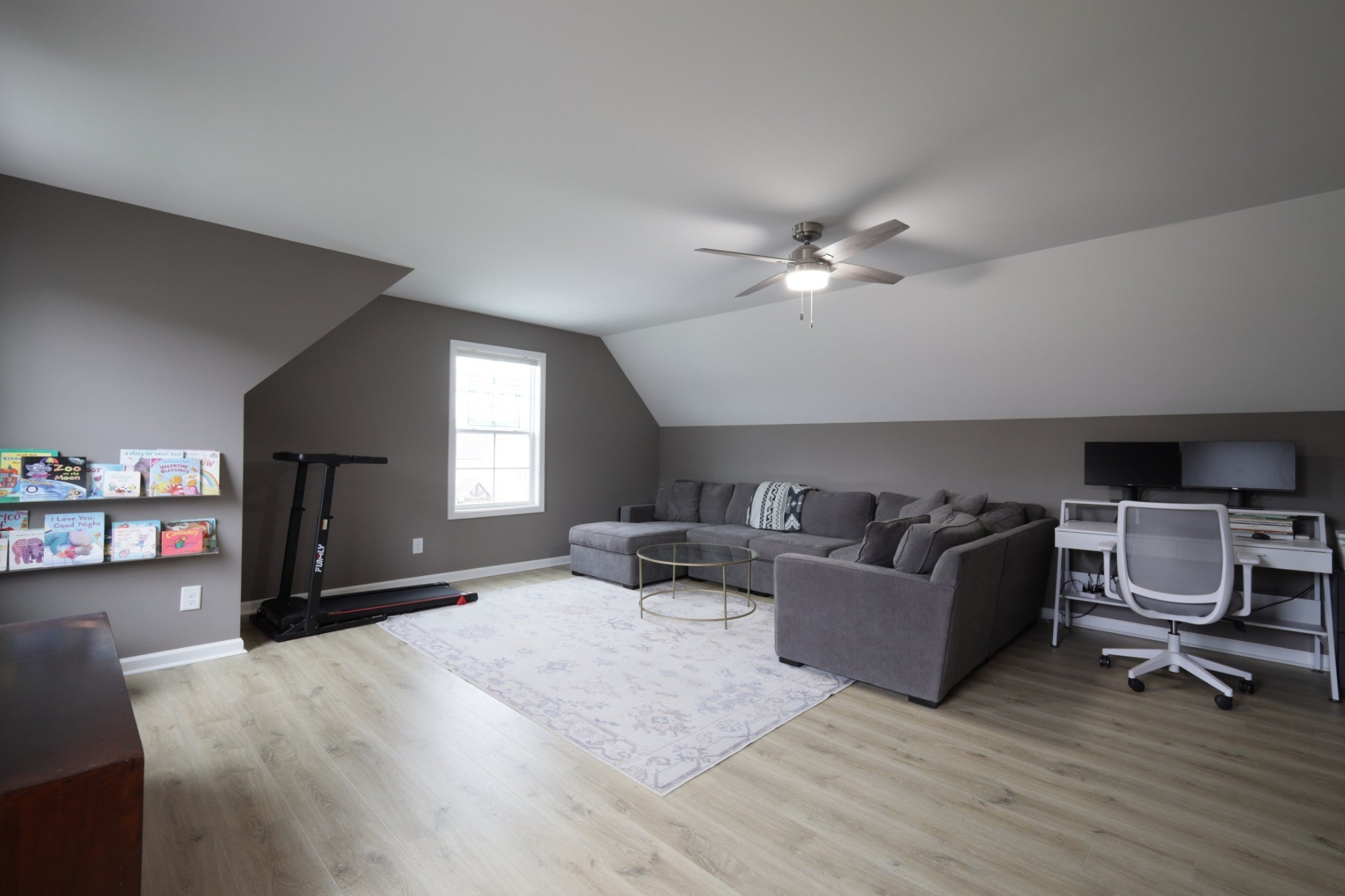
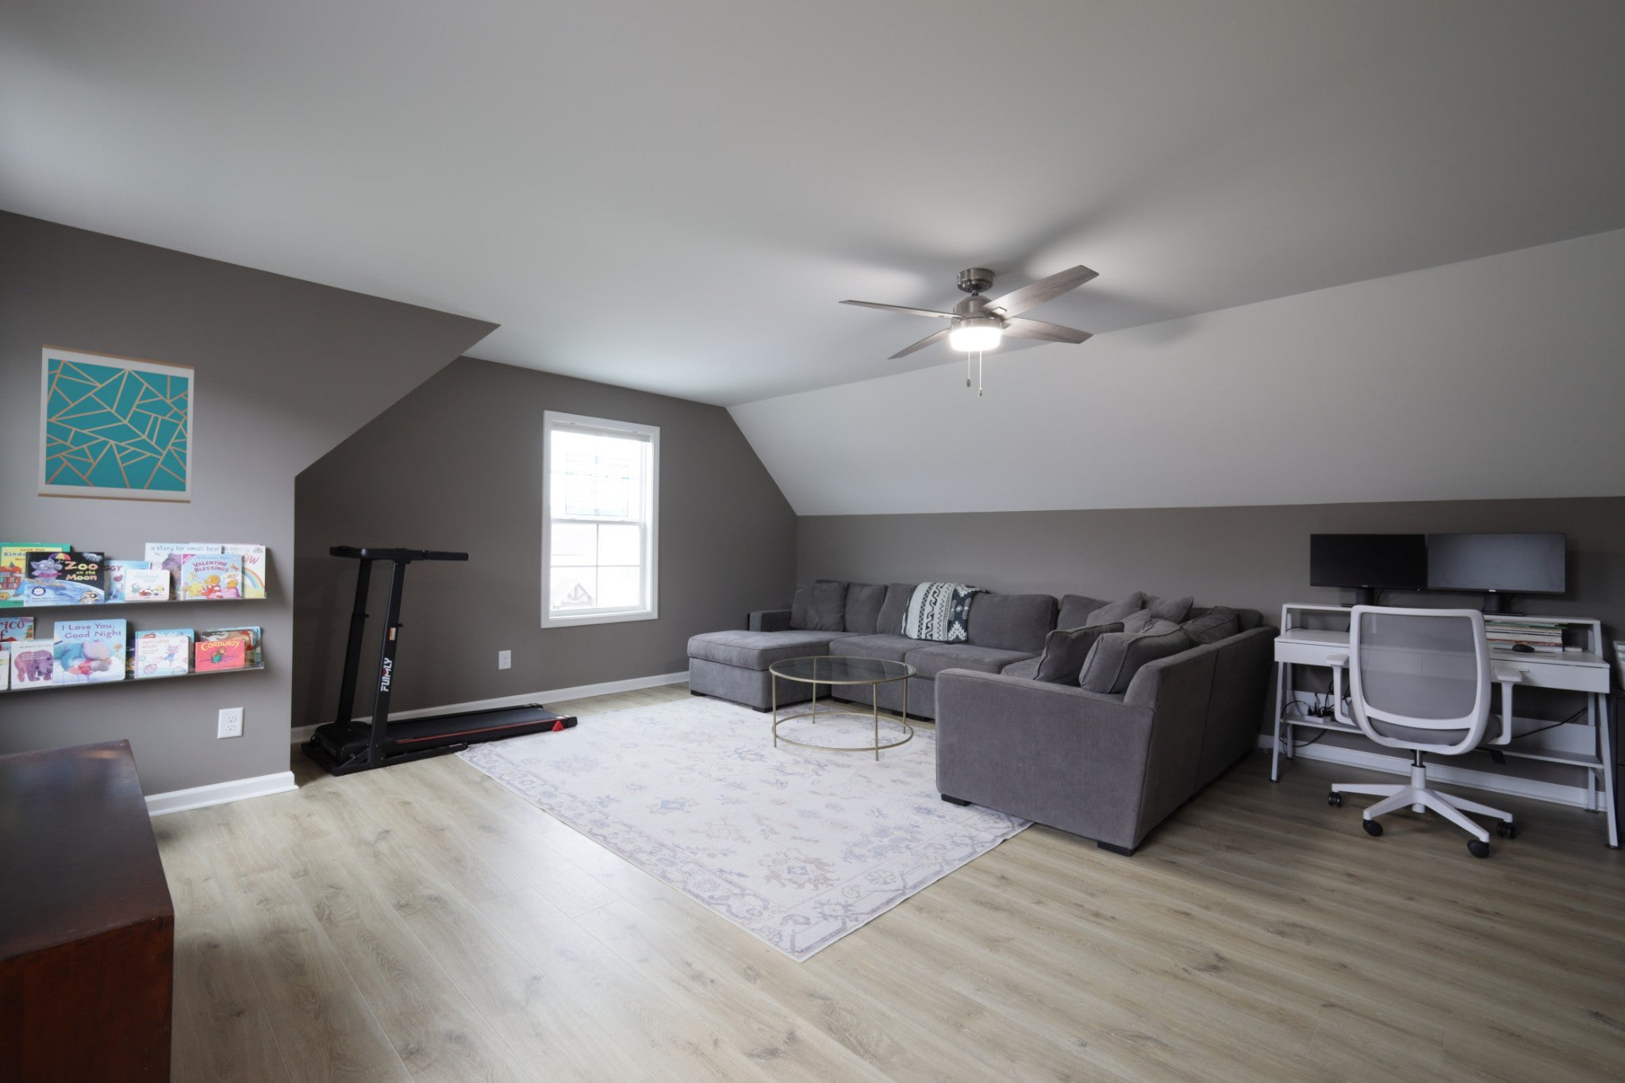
+ wall art [37,343,196,504]
